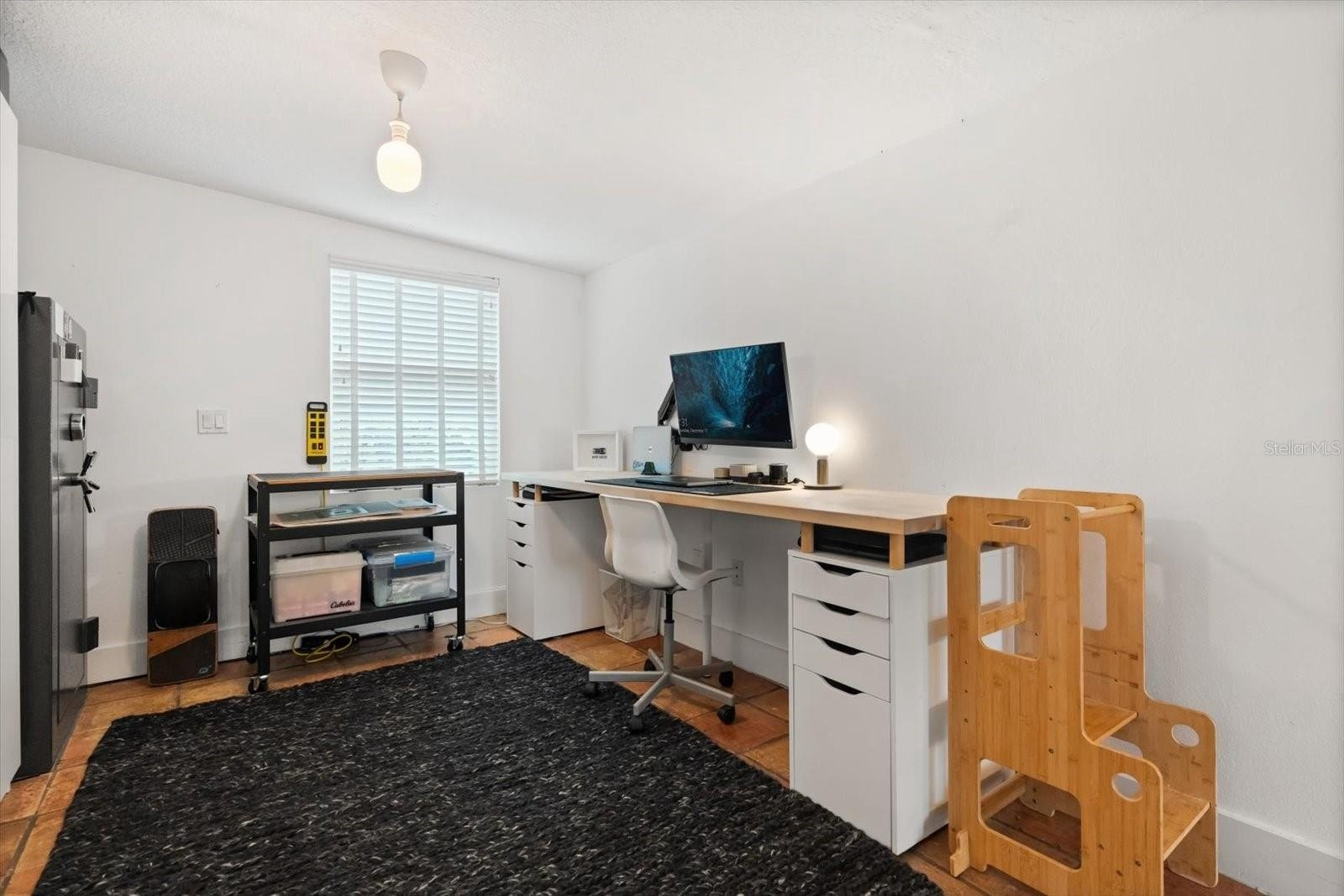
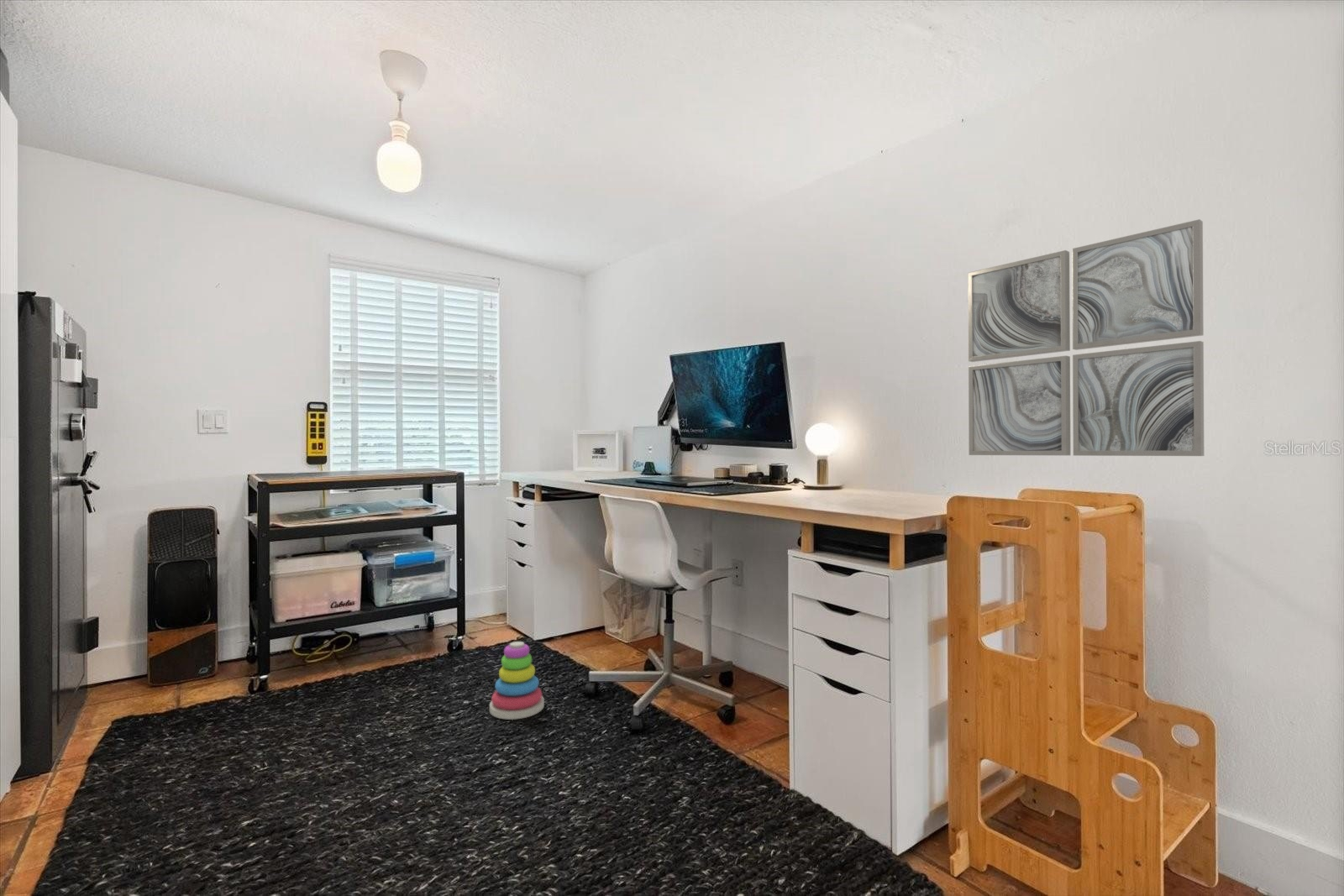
+ wall art [968,218,1205,457]
+ stacking toy [489,641,545,720]
